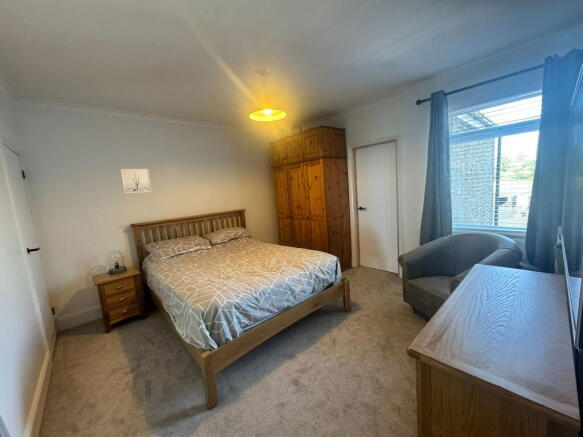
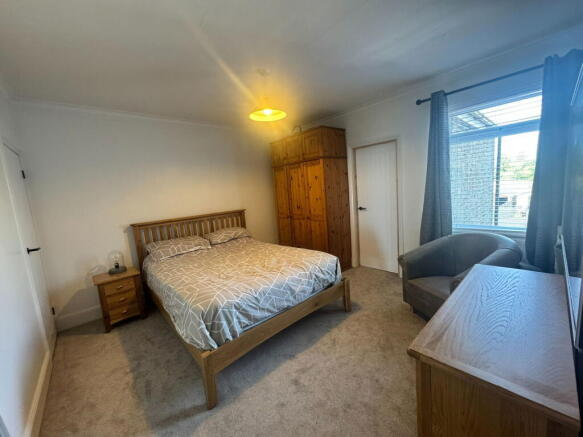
- wall art [119,168,152,195]
